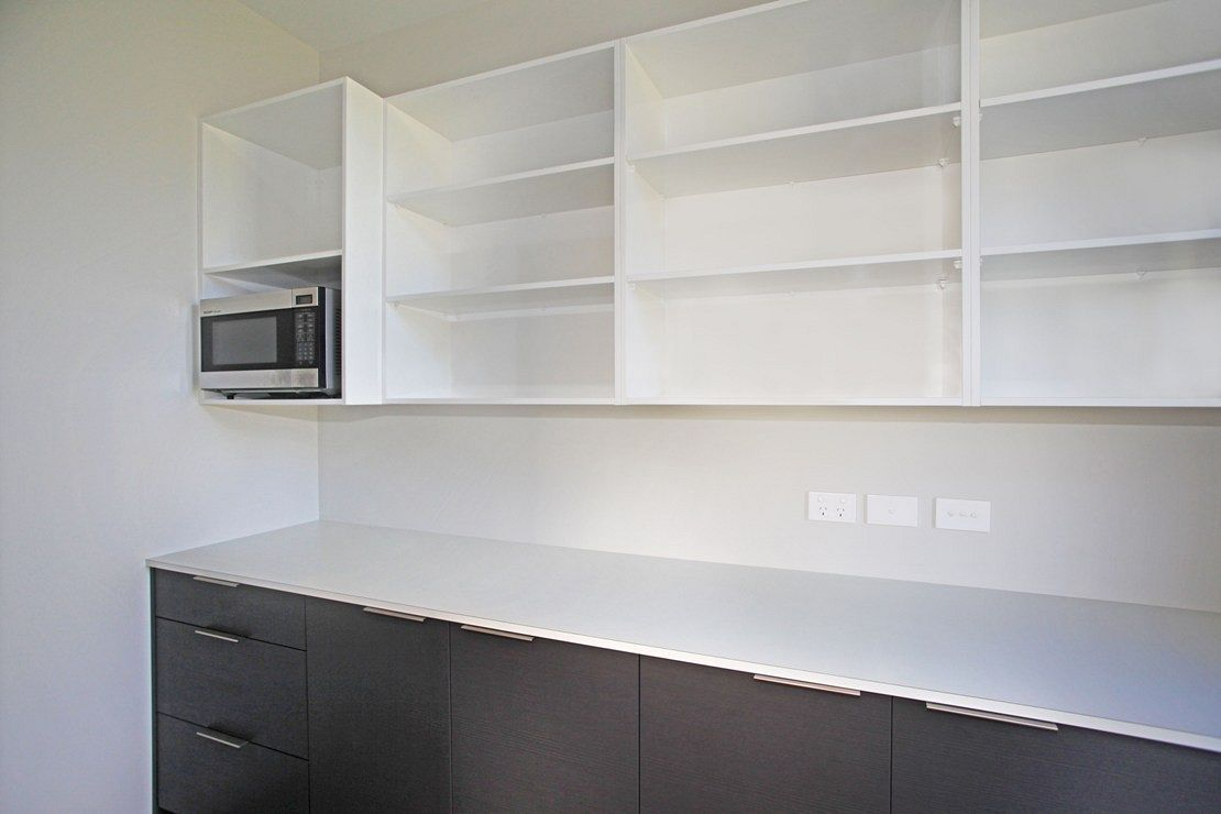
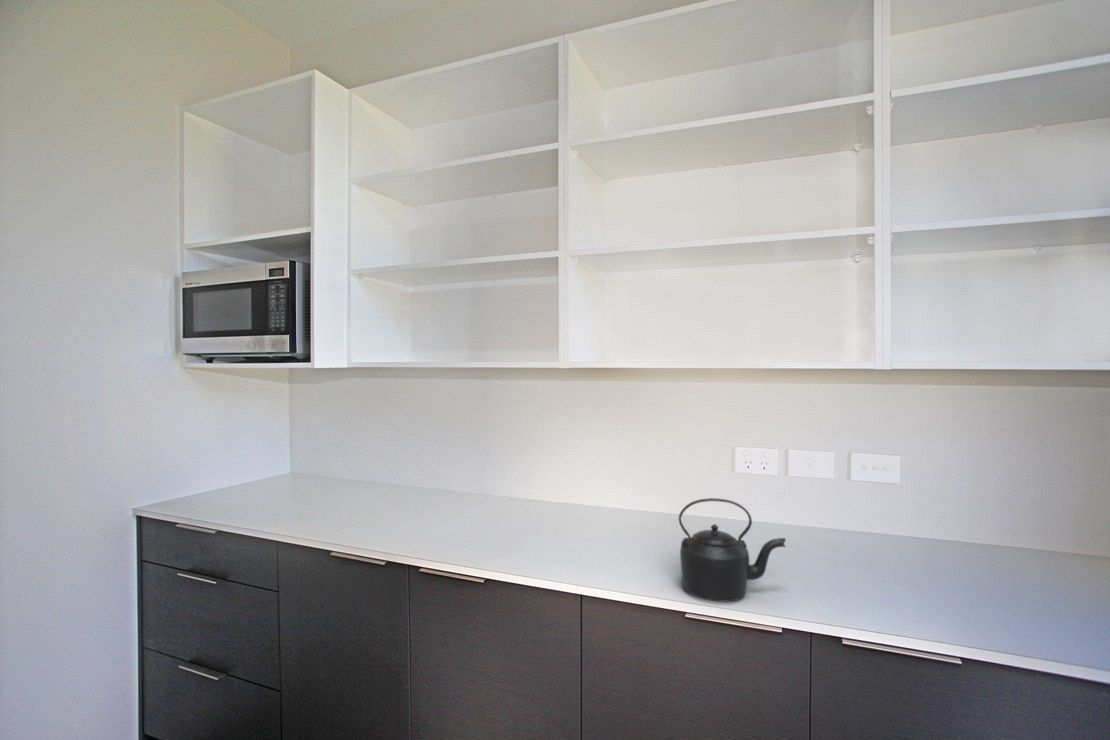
+ kettle [678,497,787,603]
